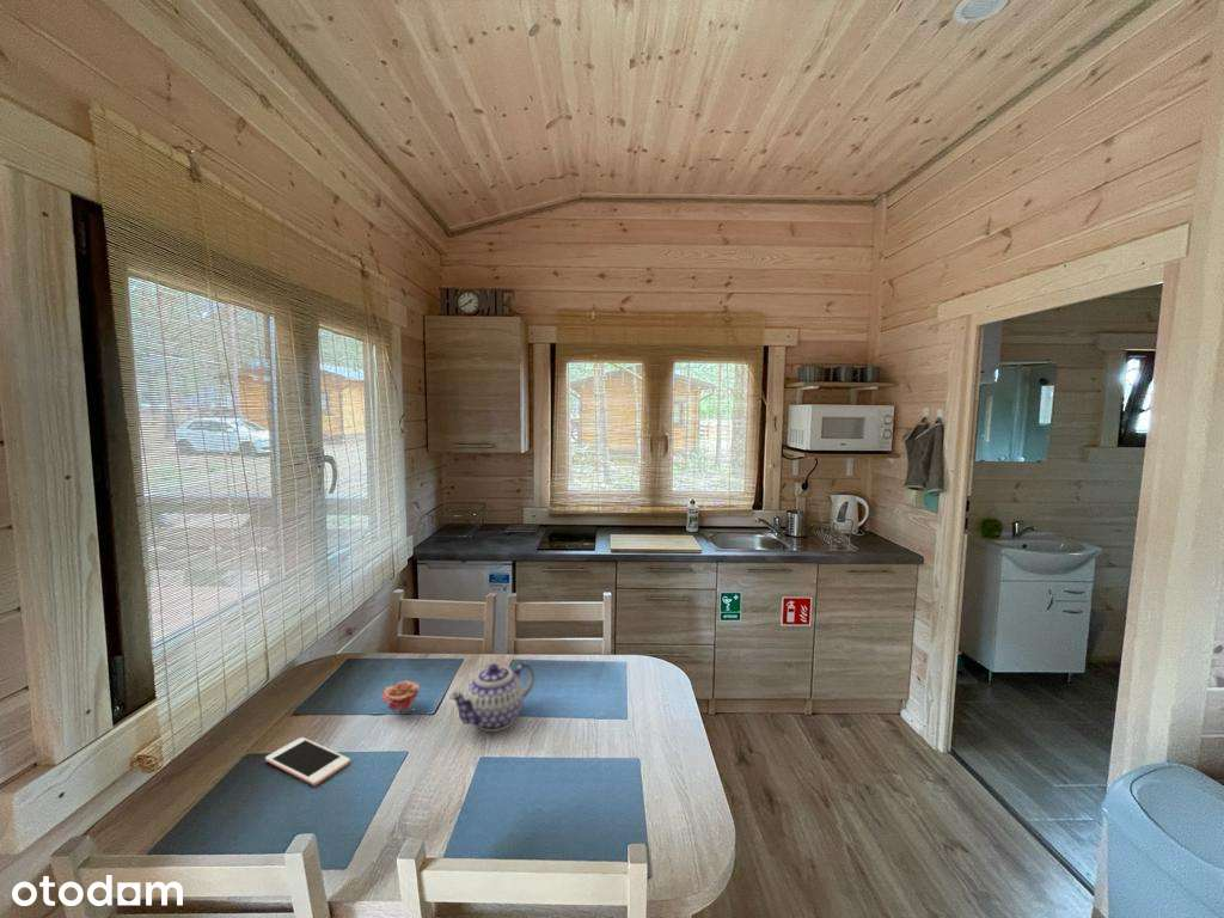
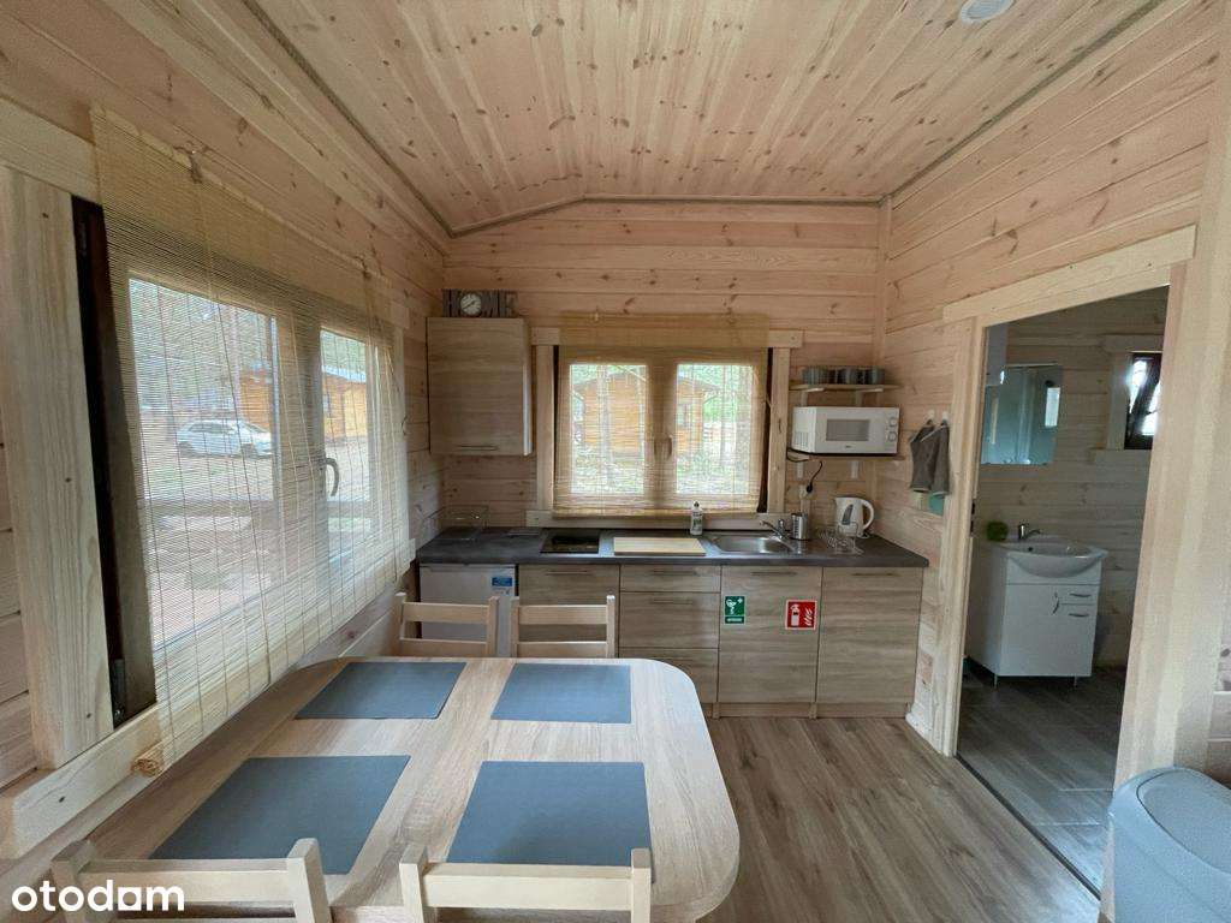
- cell phone [264,736,351,787]
- teapot [448,661,536,733]
- flower [380,679,421,715]
